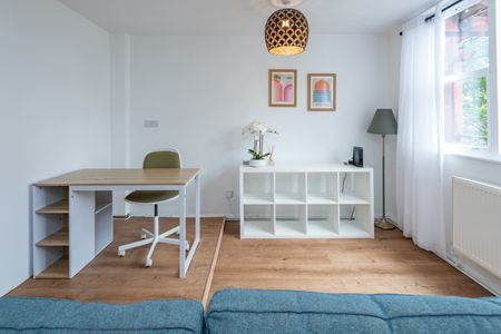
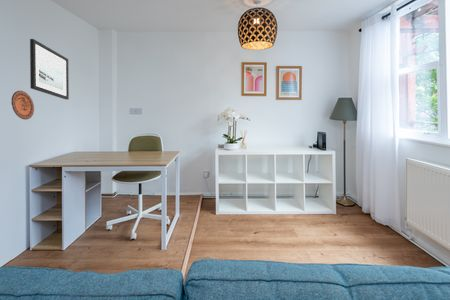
+ decorative plate [11,90,35,121]
+ wall art [29,38,70,100]
